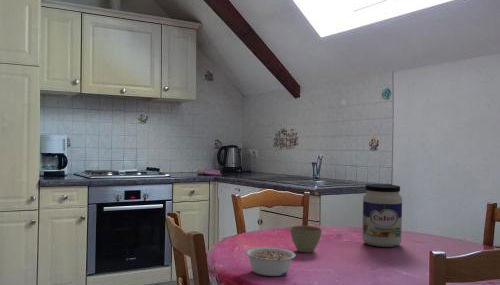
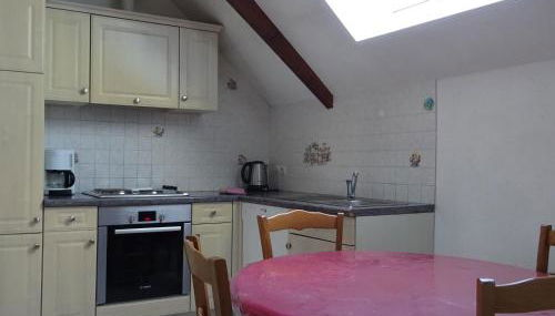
- flower pot [289,225,323,253]
- jar [361,183,403,248]
- legume [244,246,297,277]
